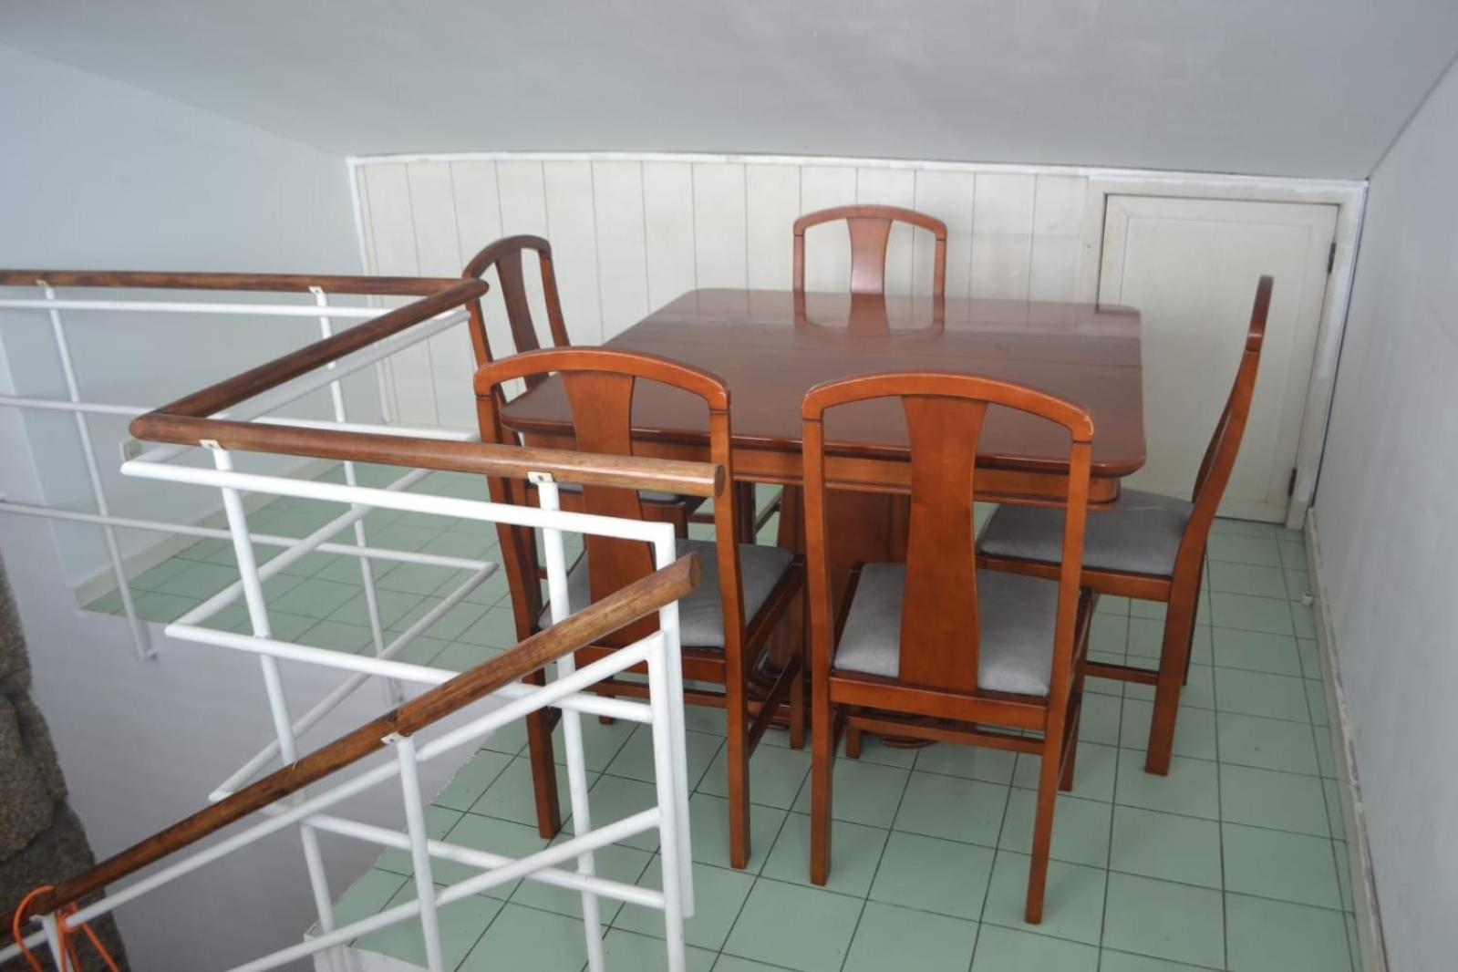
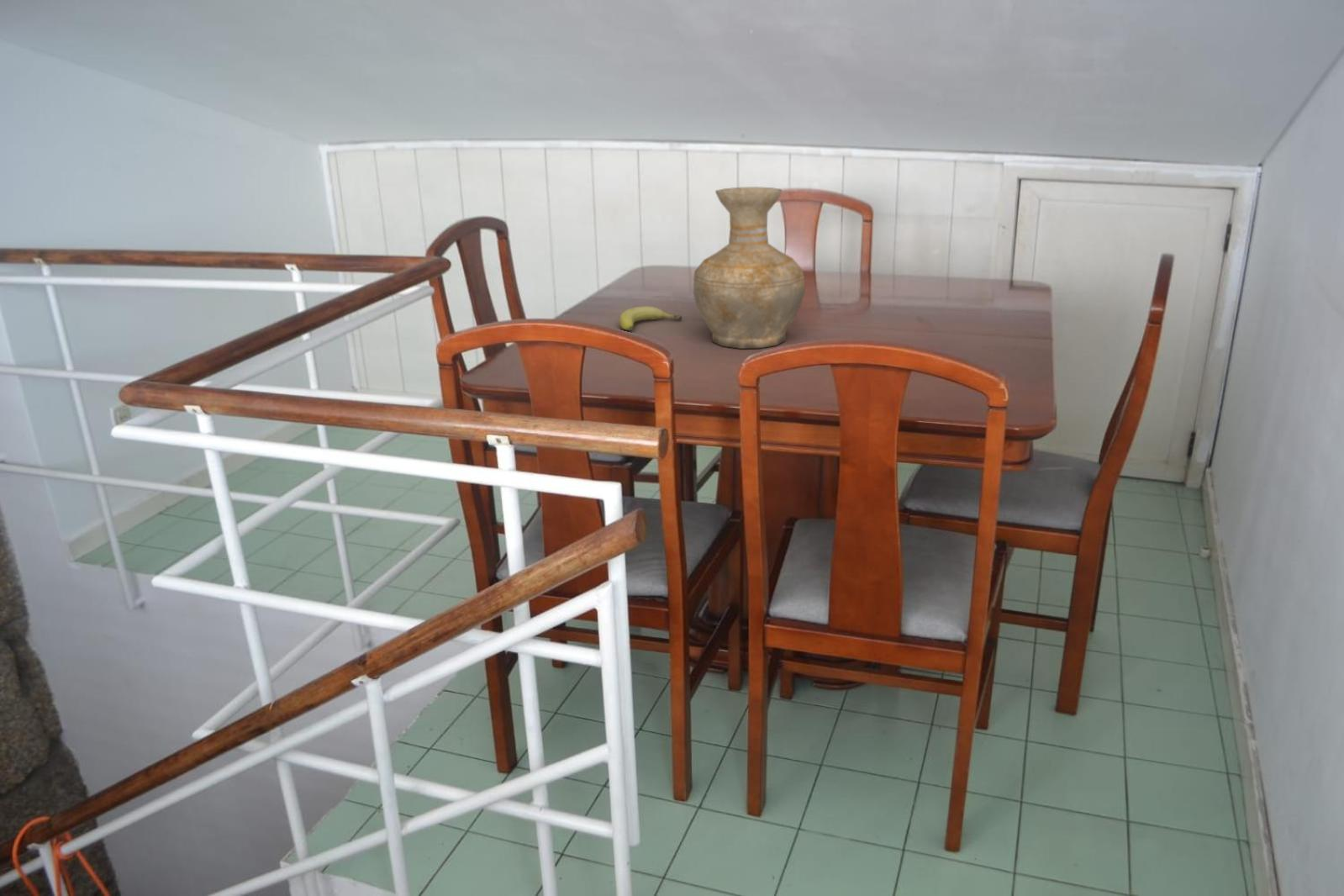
+ vase [692,186,806,350]
+ fruit [619,306,683,331]
